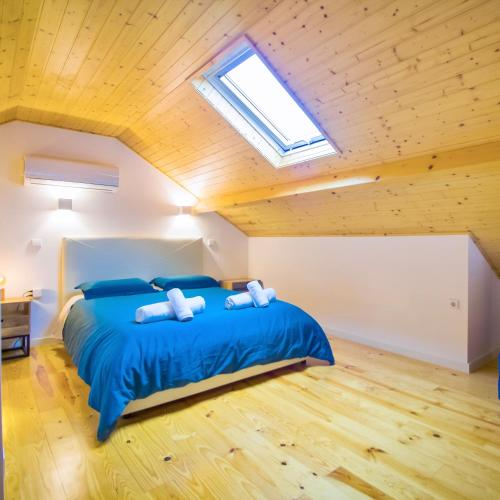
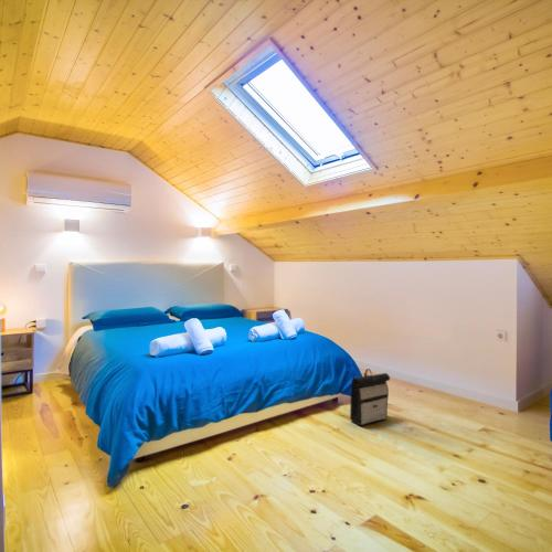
+ backpack [349,368,391,426]
